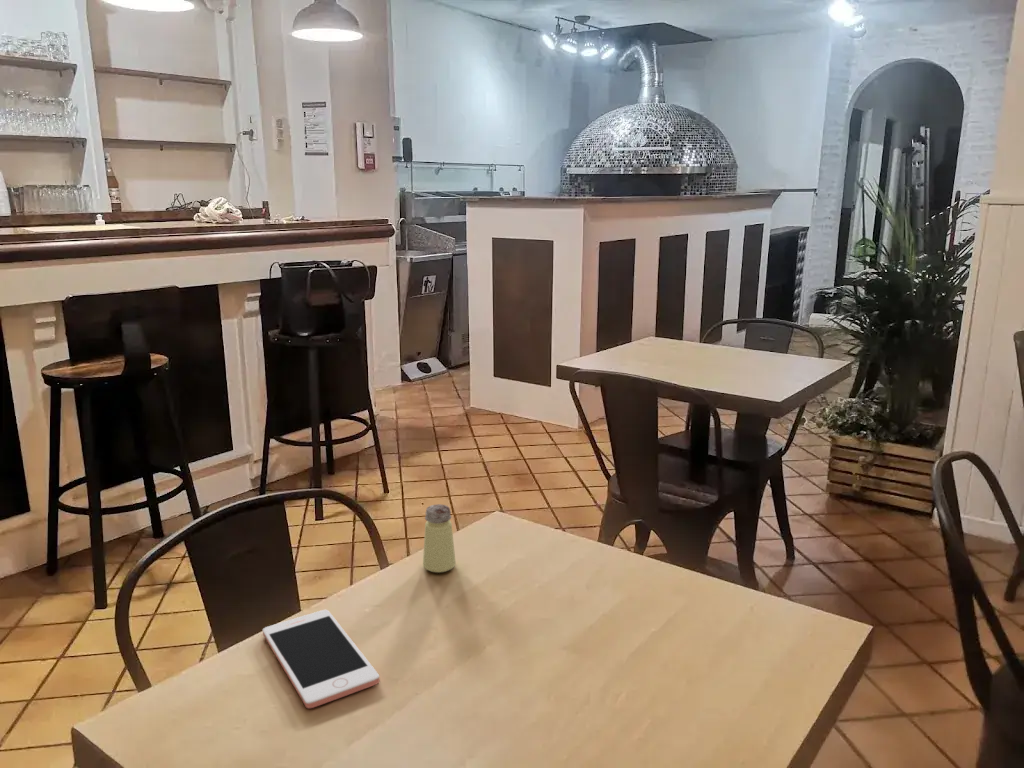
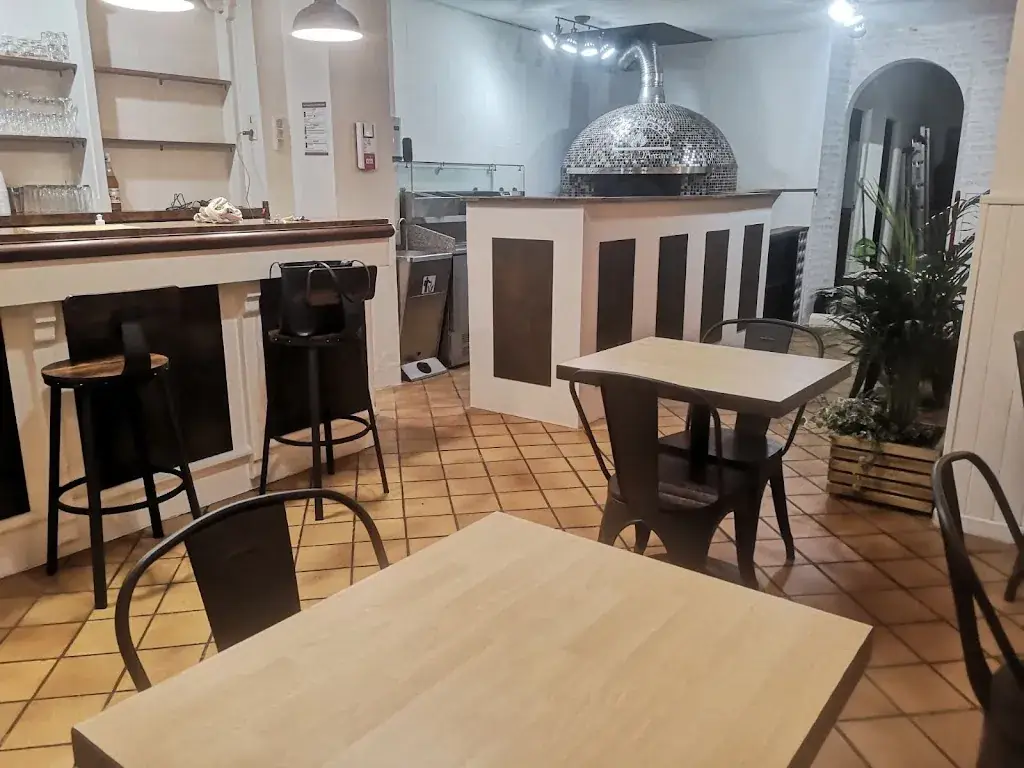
- saltshaker [422,503,457,574]
- cell phone [262,609,380,709]
